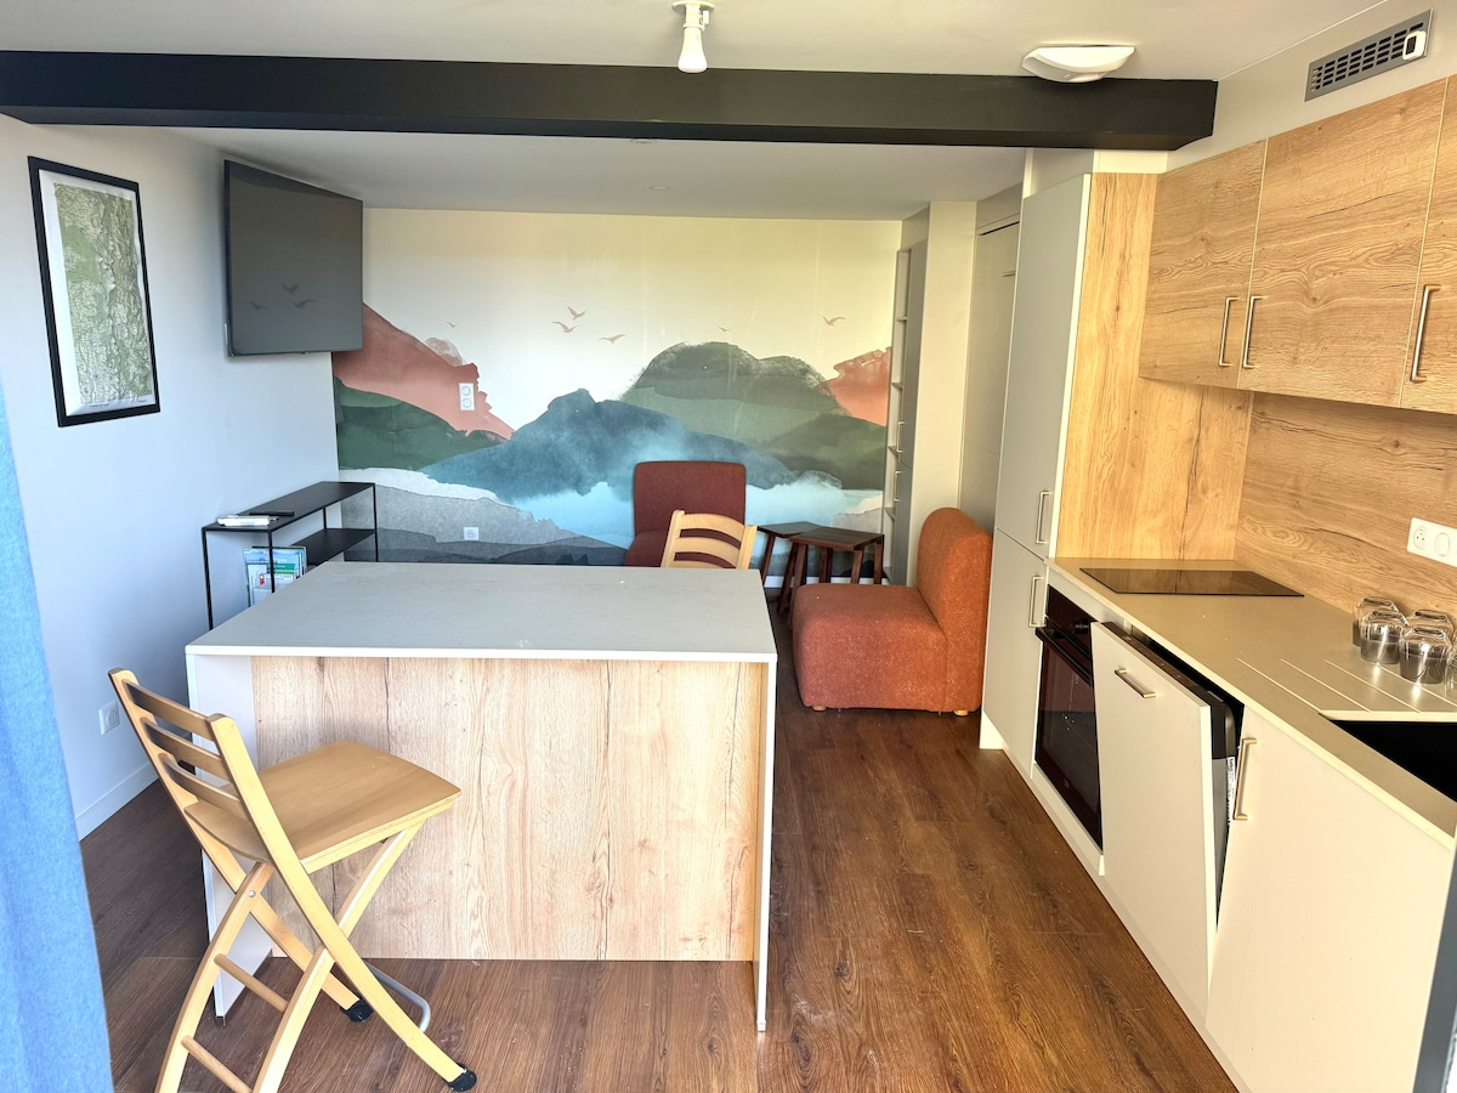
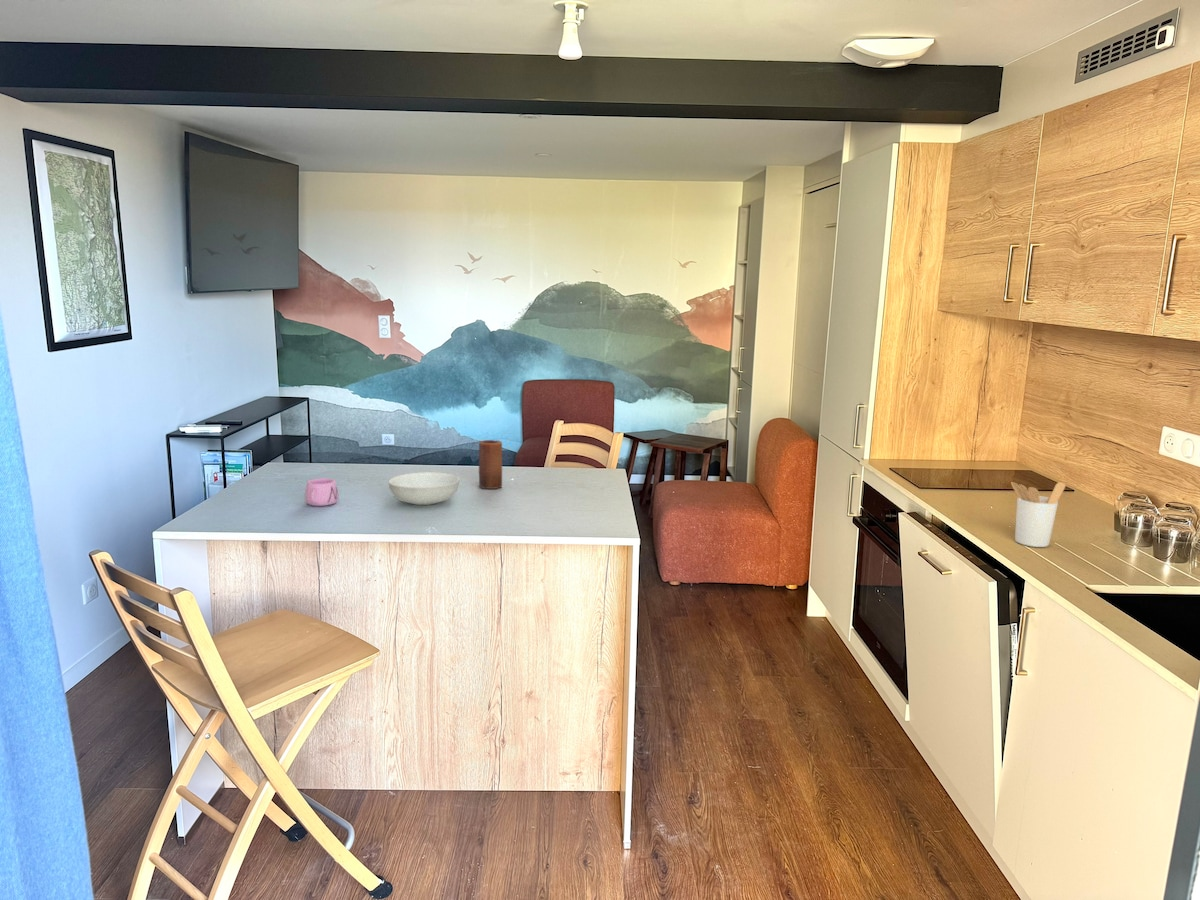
+ candle [478,439,503,490]
+ serving bowl [387,471,460,506]
+ mug [304,477,339,507]
+ utensil holder [1010,481,1066,548]
